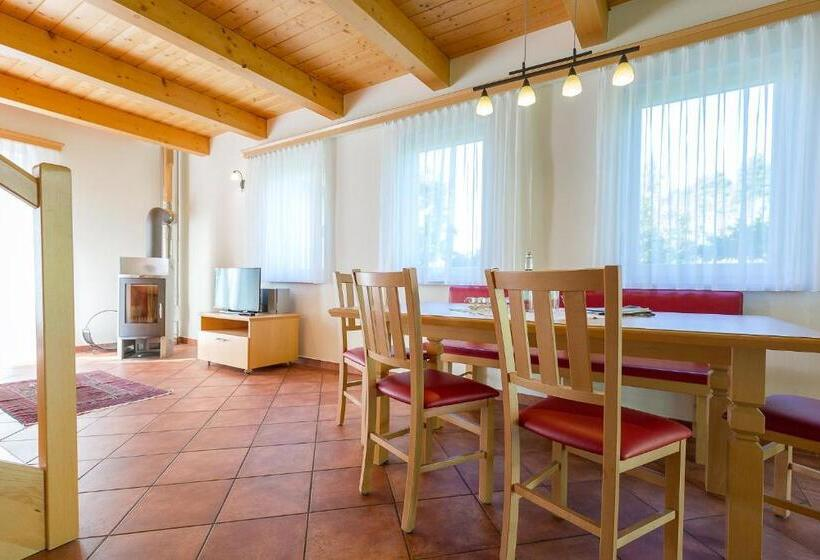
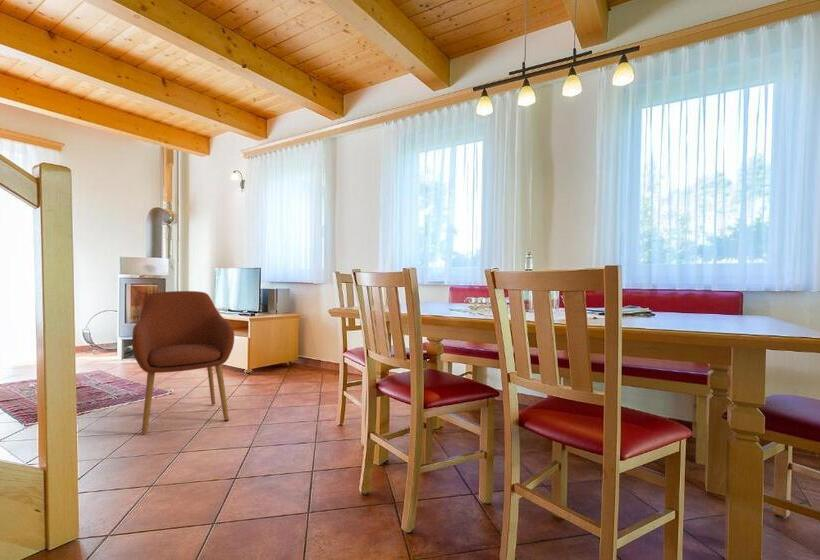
+ armchair [131,290,235,436]
